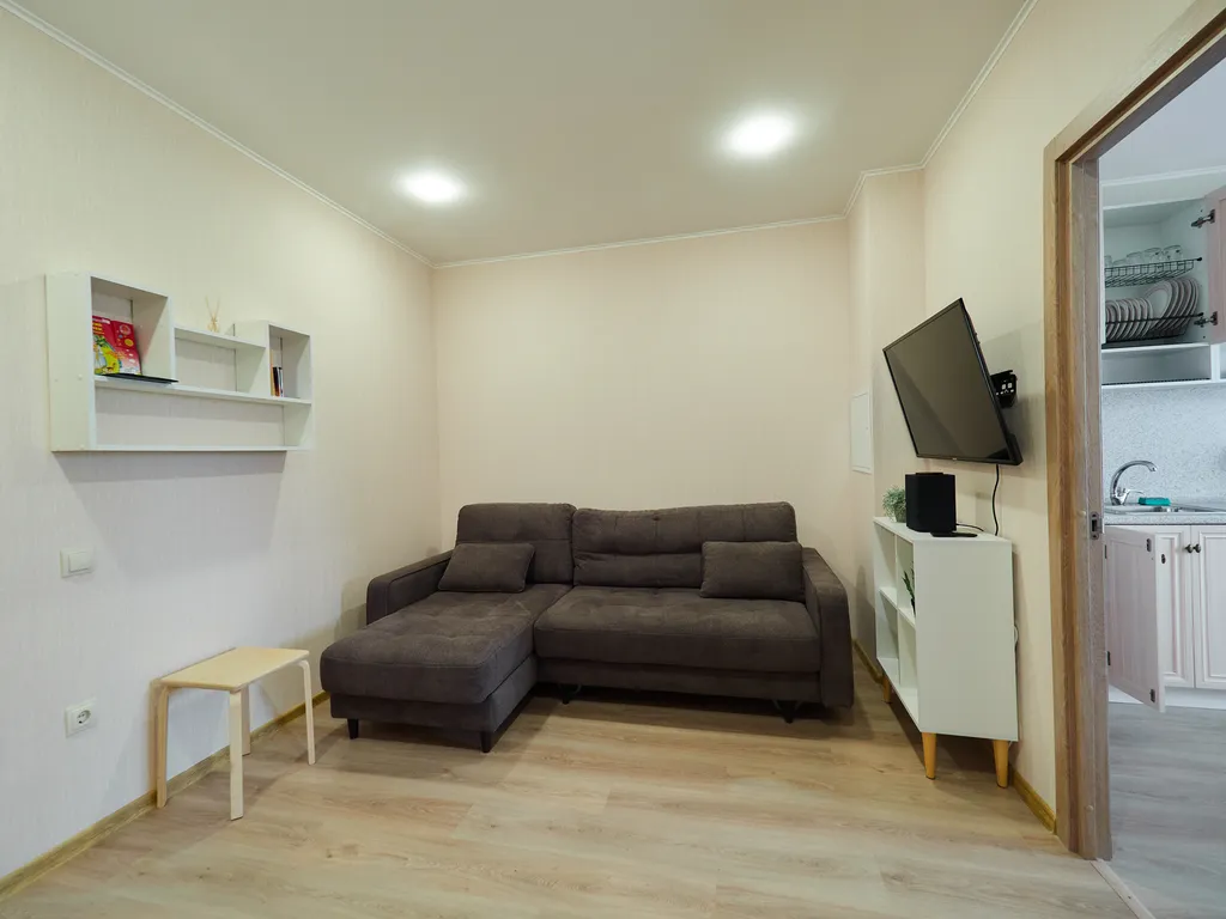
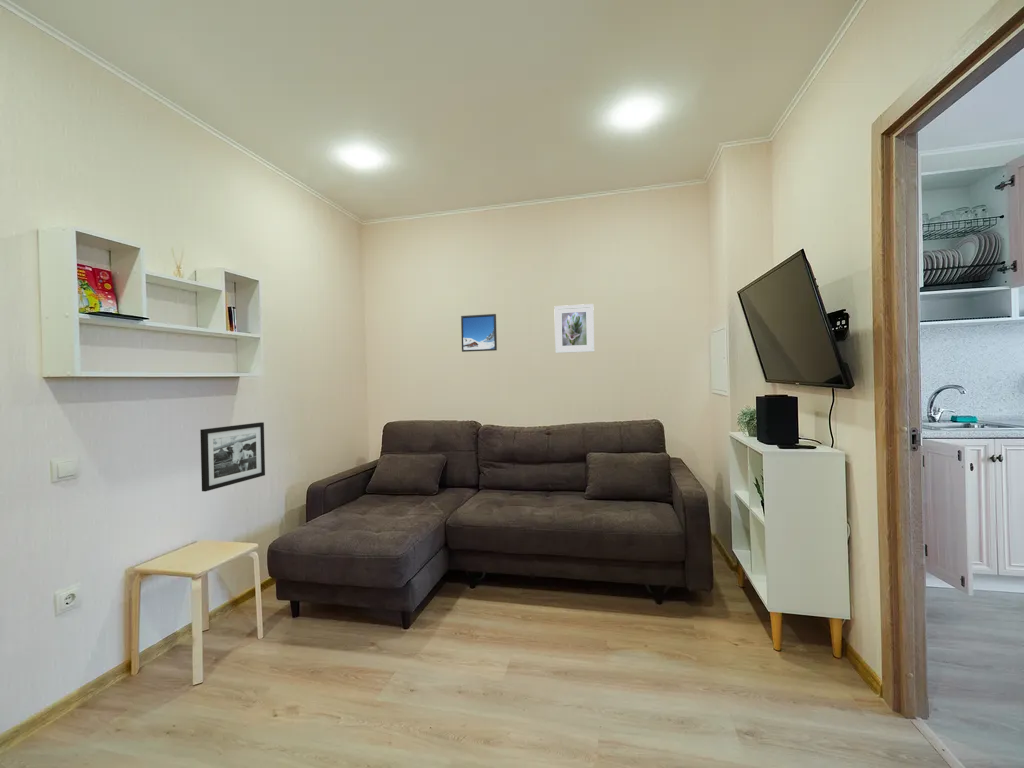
+ picture frame [199,421,266,493]
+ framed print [460,313,498,353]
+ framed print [553,303,595,354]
